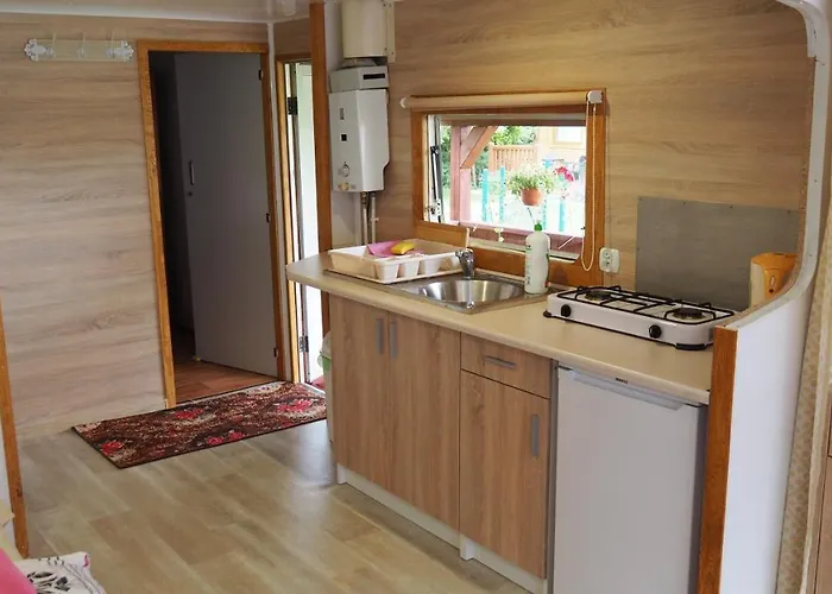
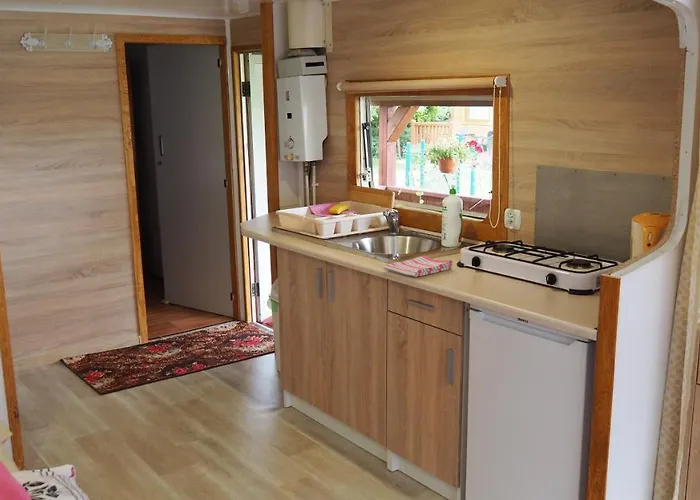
+ dish towel [383,255,453,278]
